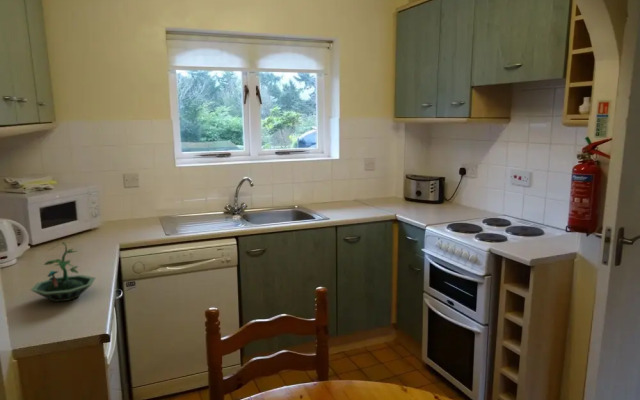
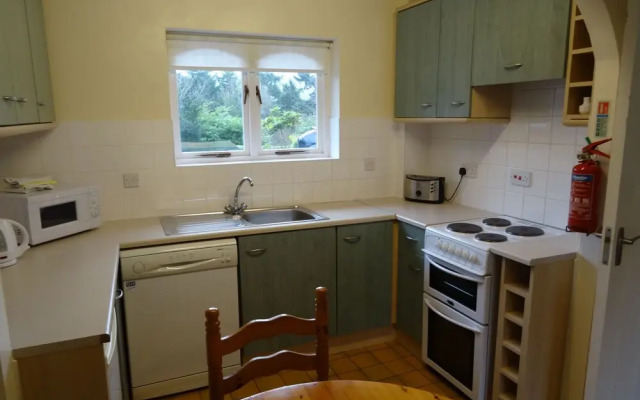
- terrarium [30,241,96,303]
